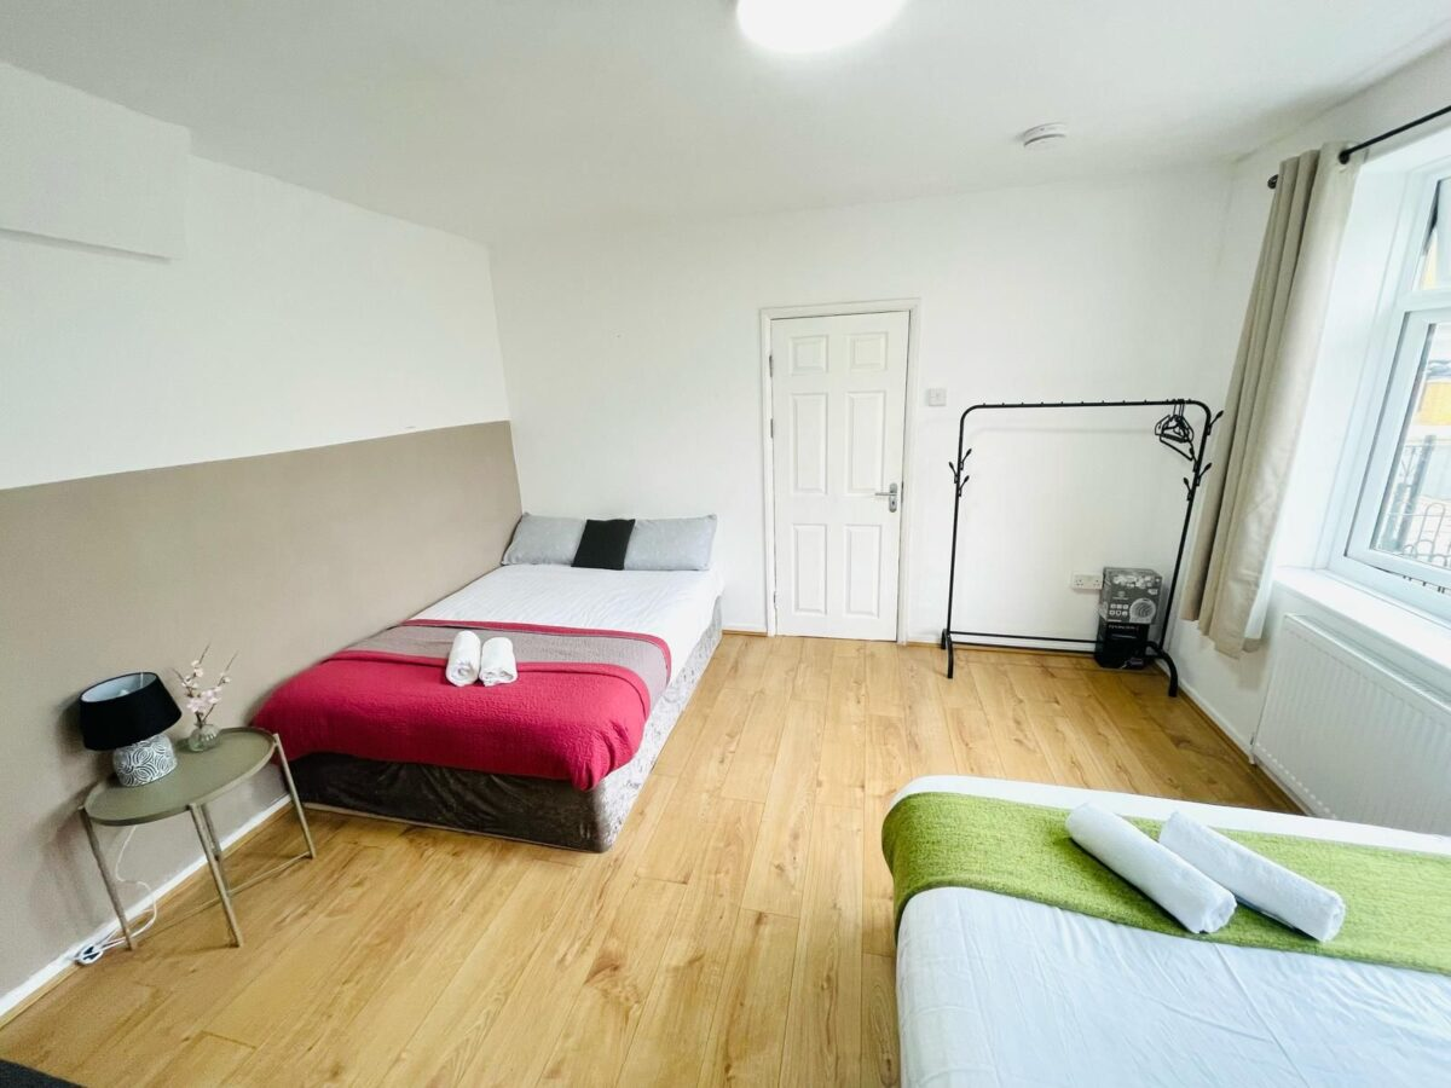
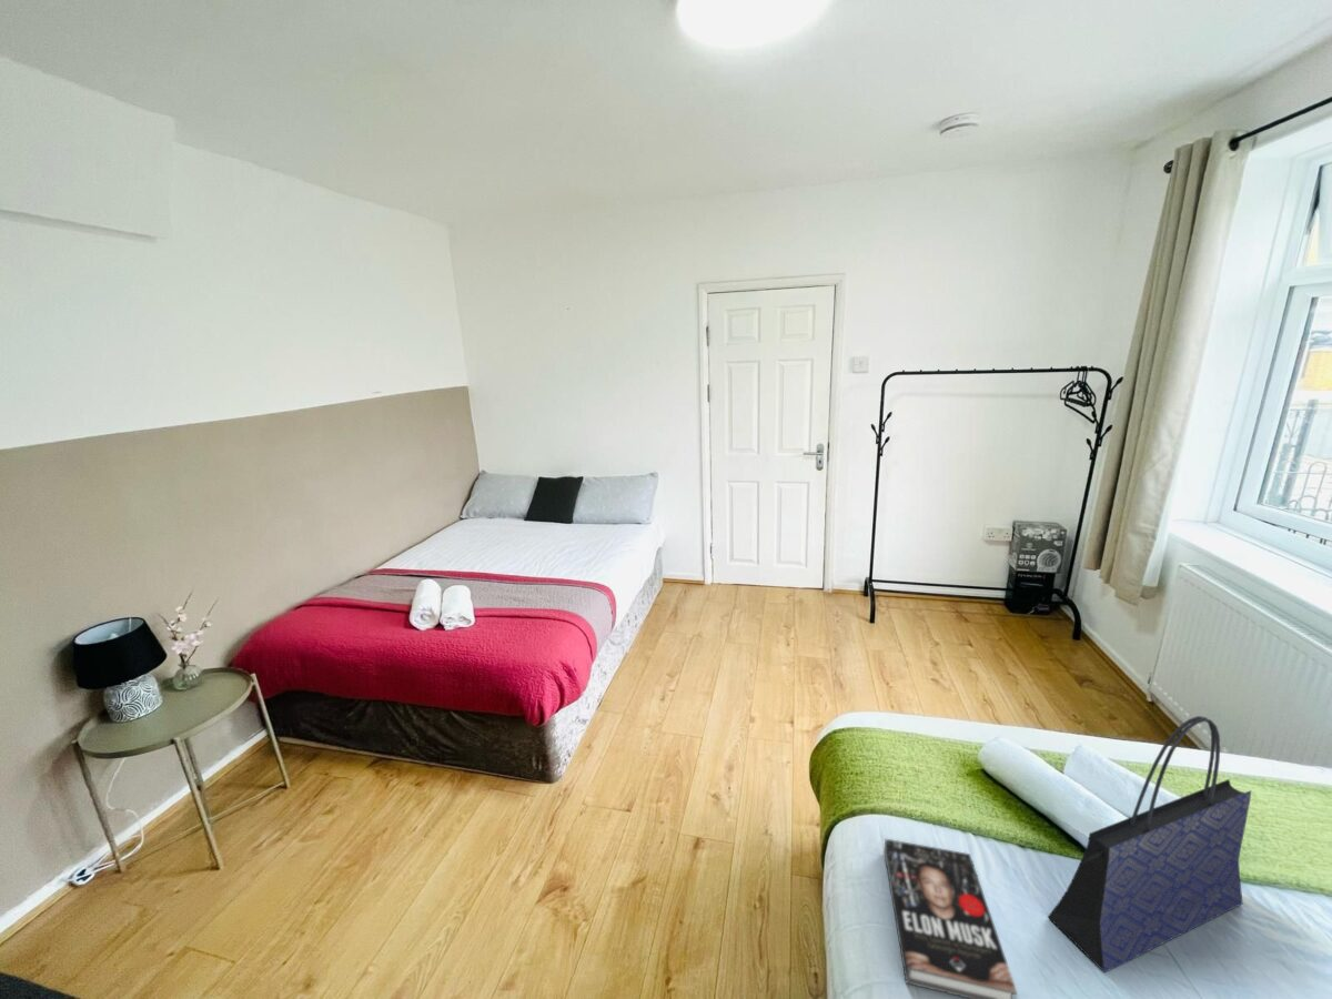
+ book [884,838,1019,999]
+ tote bag [1047,715,1252,973]
